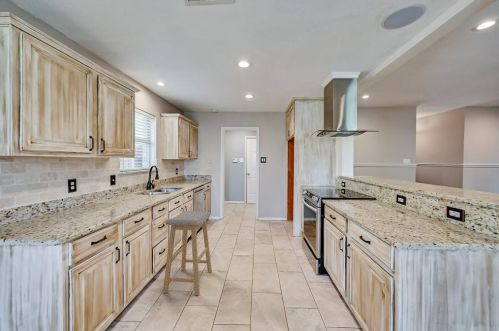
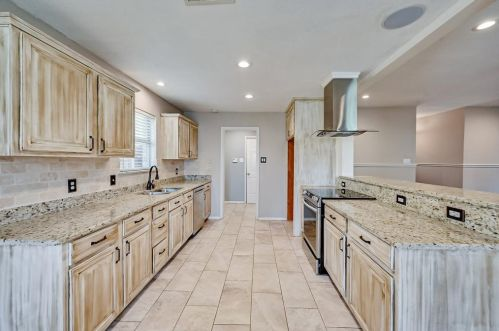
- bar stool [162,210,213,296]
